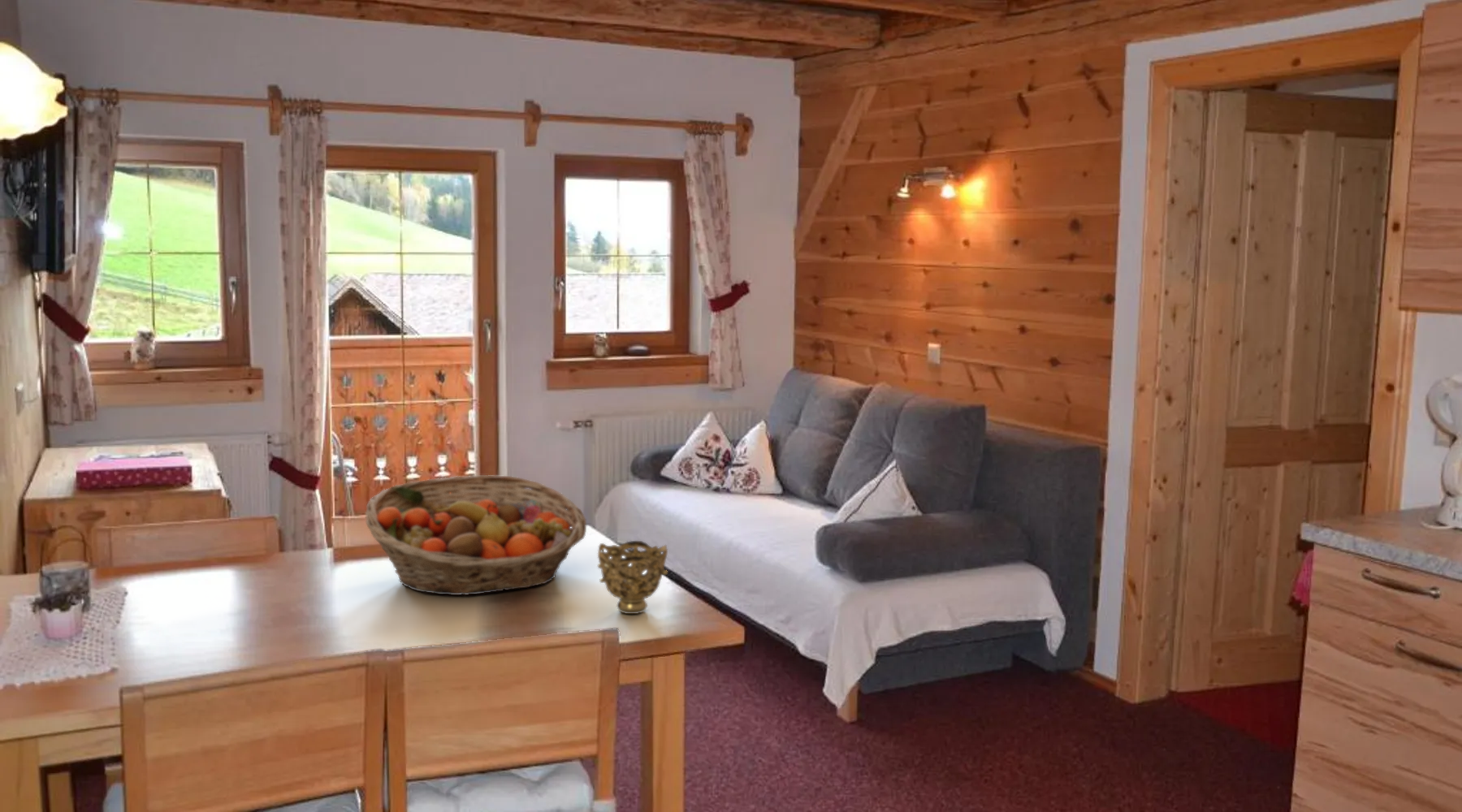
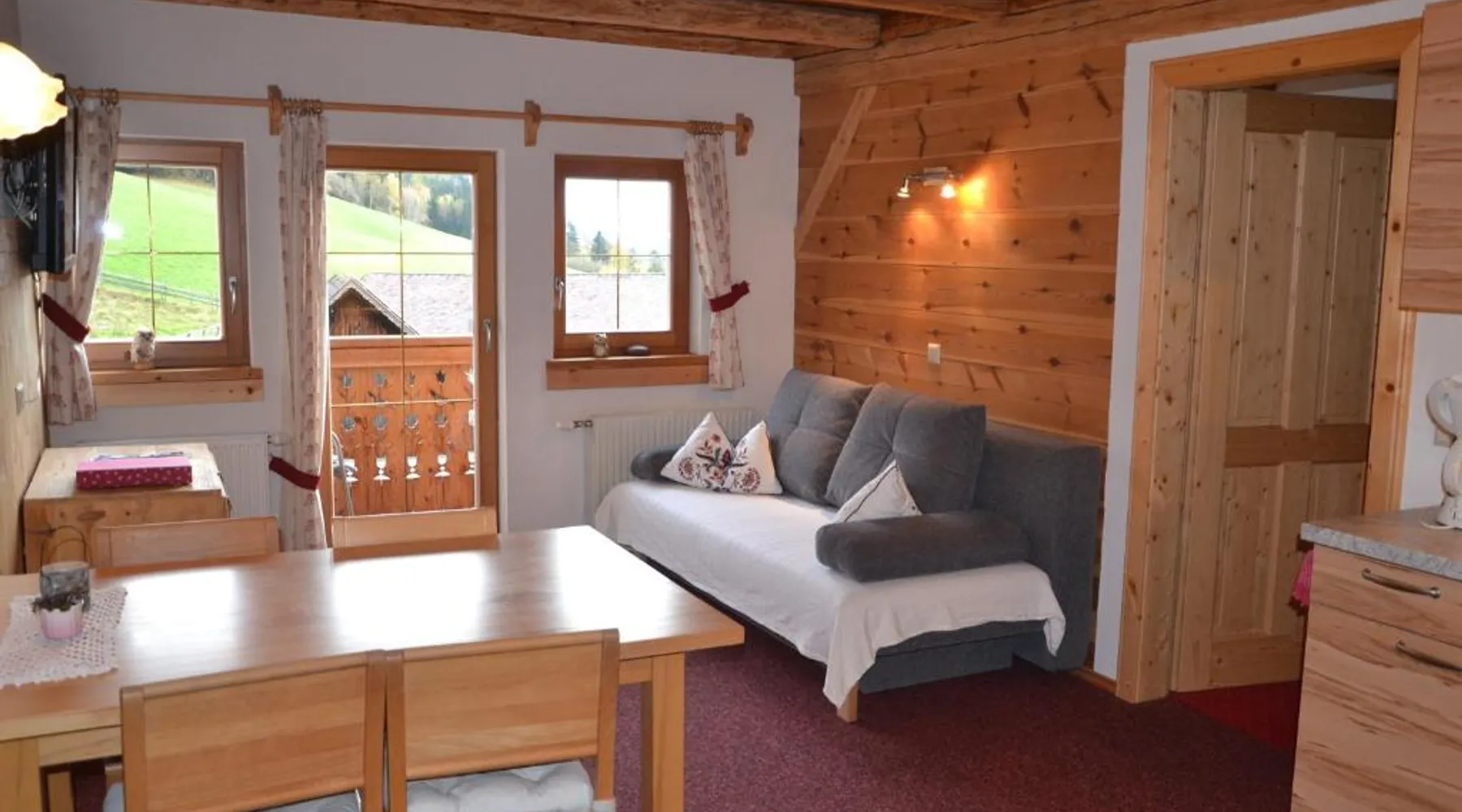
- decorative bowl [597,540,668,615]
- fruit basket [365,474,587,596]
